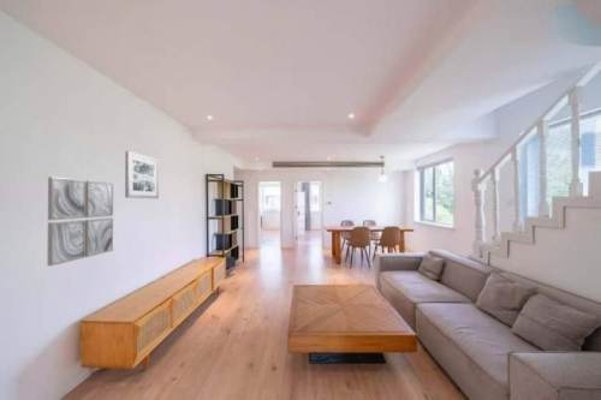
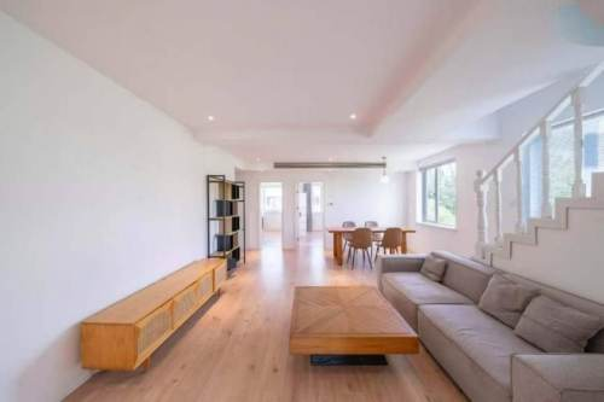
- wall art [124,150,160,199]
- wall art [46,175,114,267]
